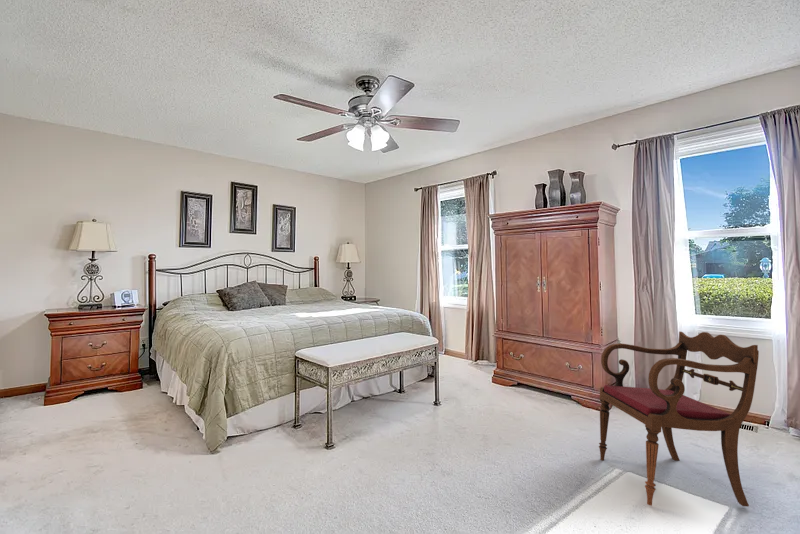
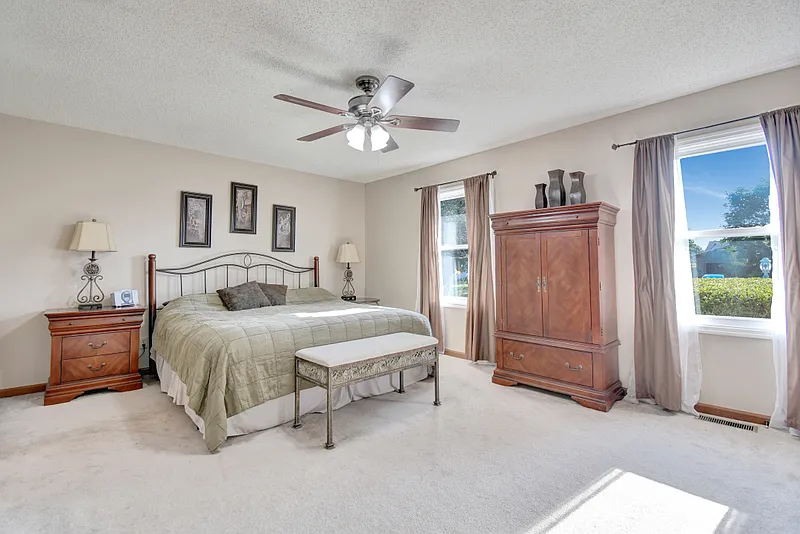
- armchair [598,330,760,508]
